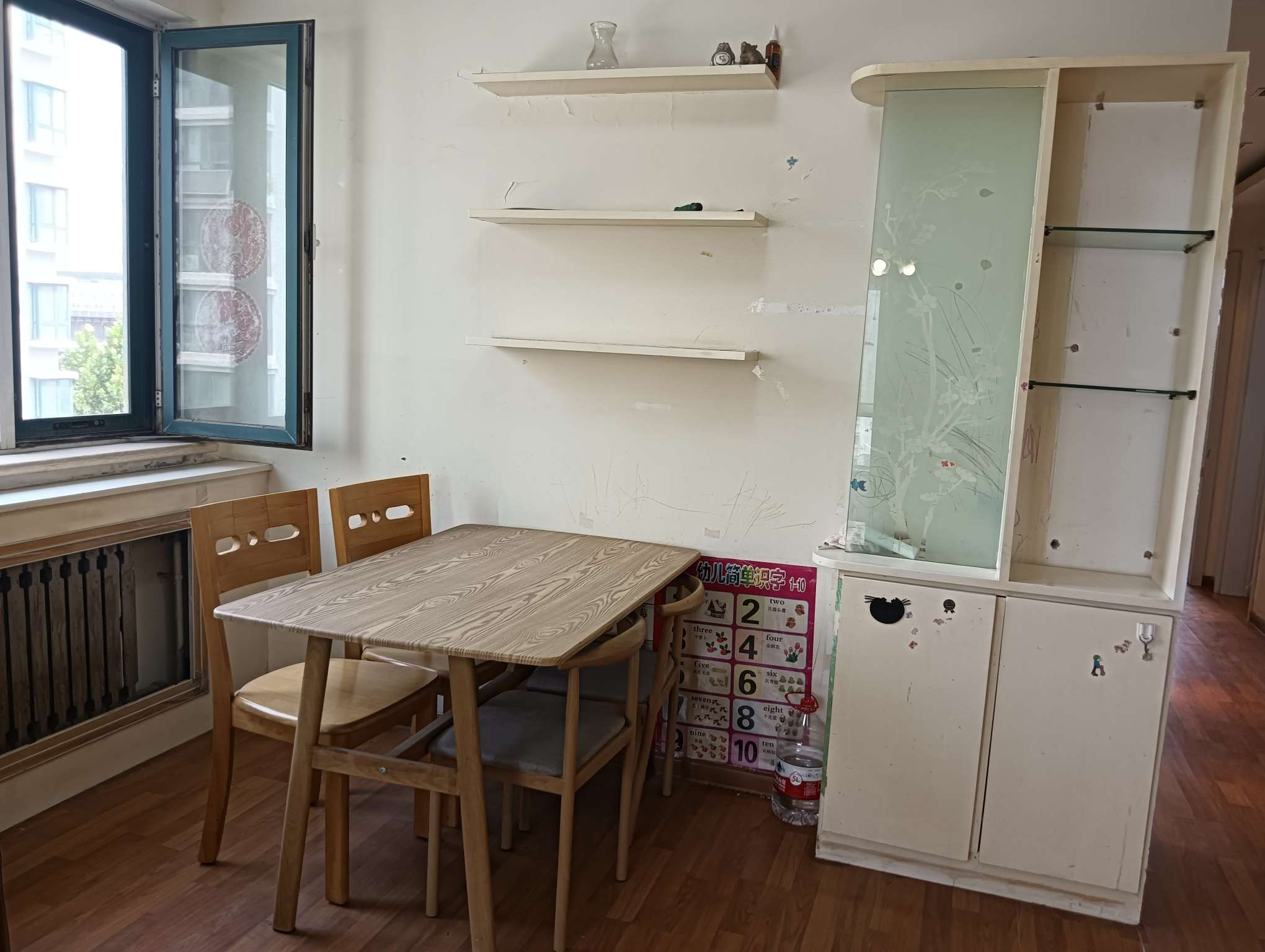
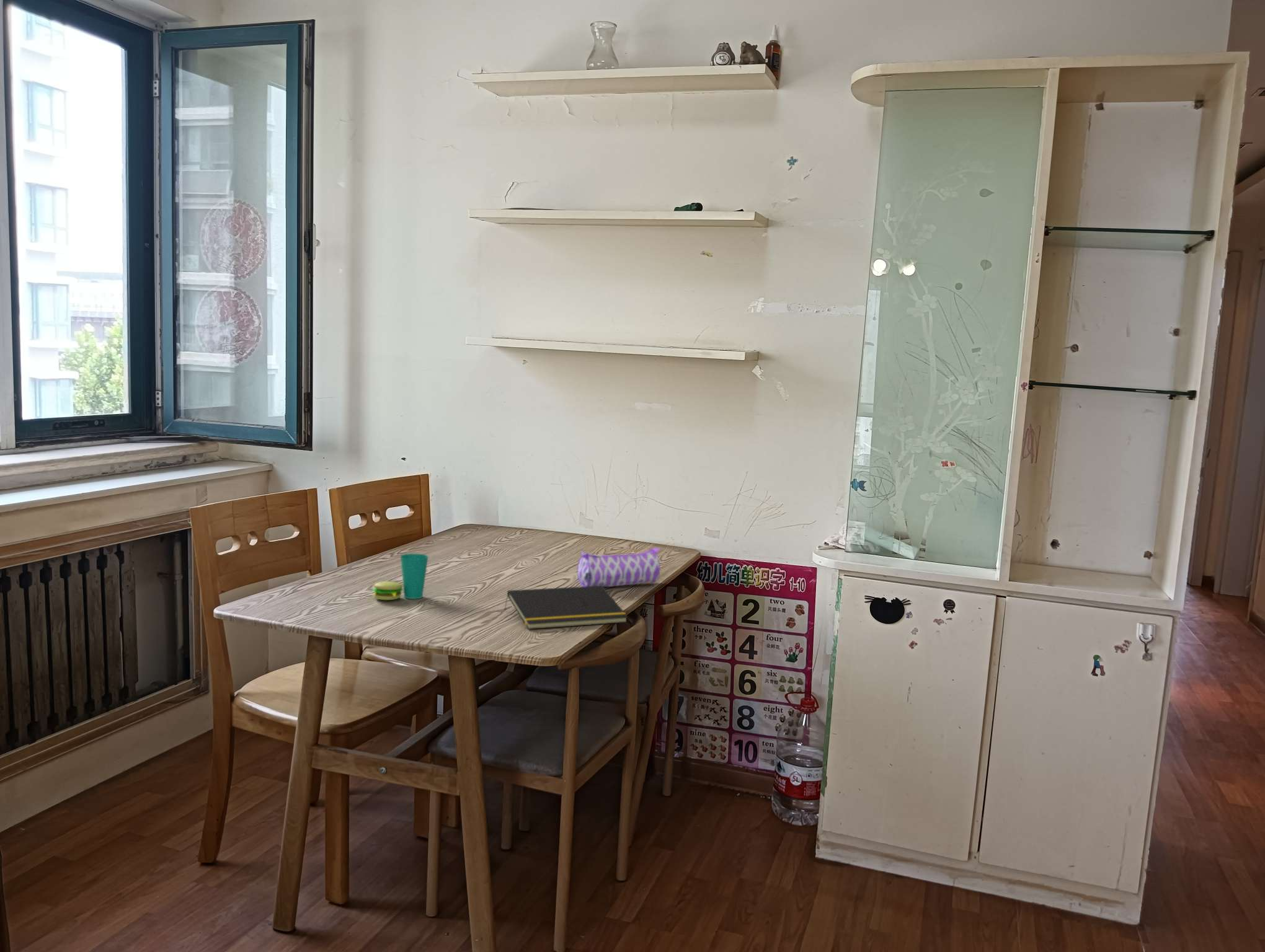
+ pencil case [577,547,662,588]
+ cup [372,553,429,601]
+ notepad [504,586,629,630]
